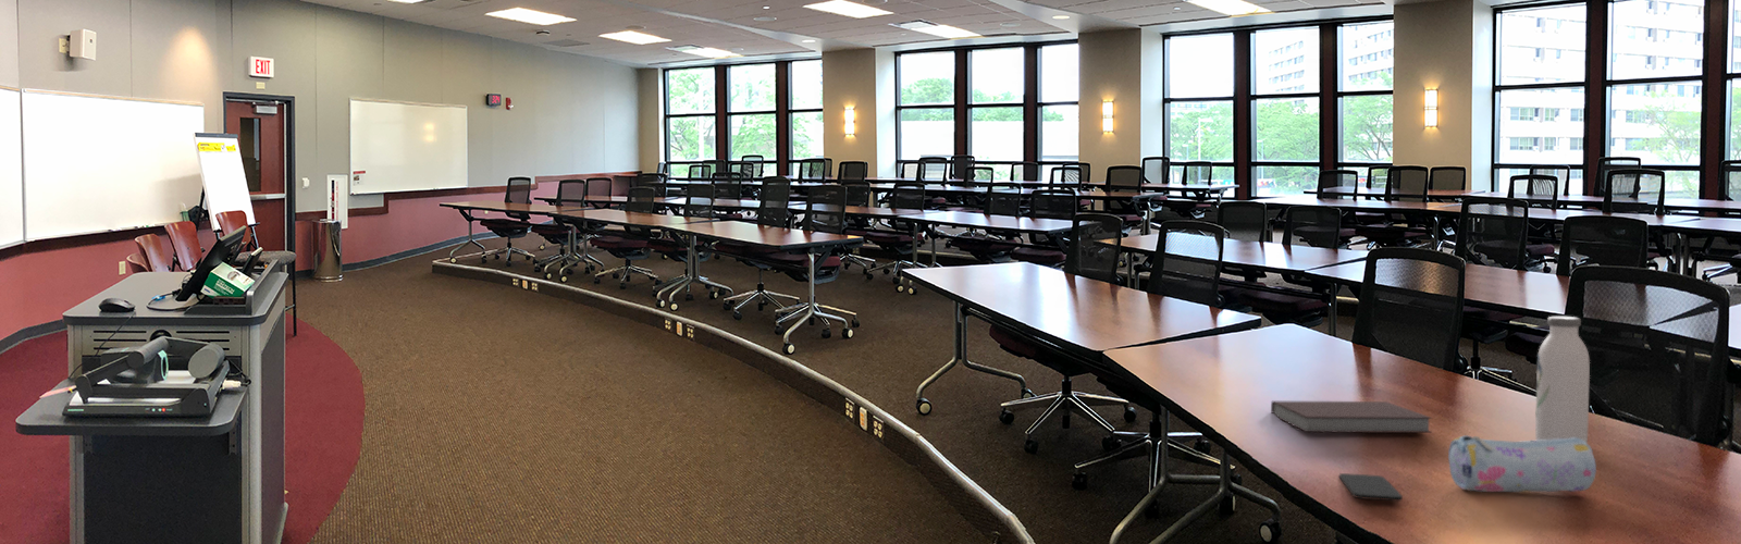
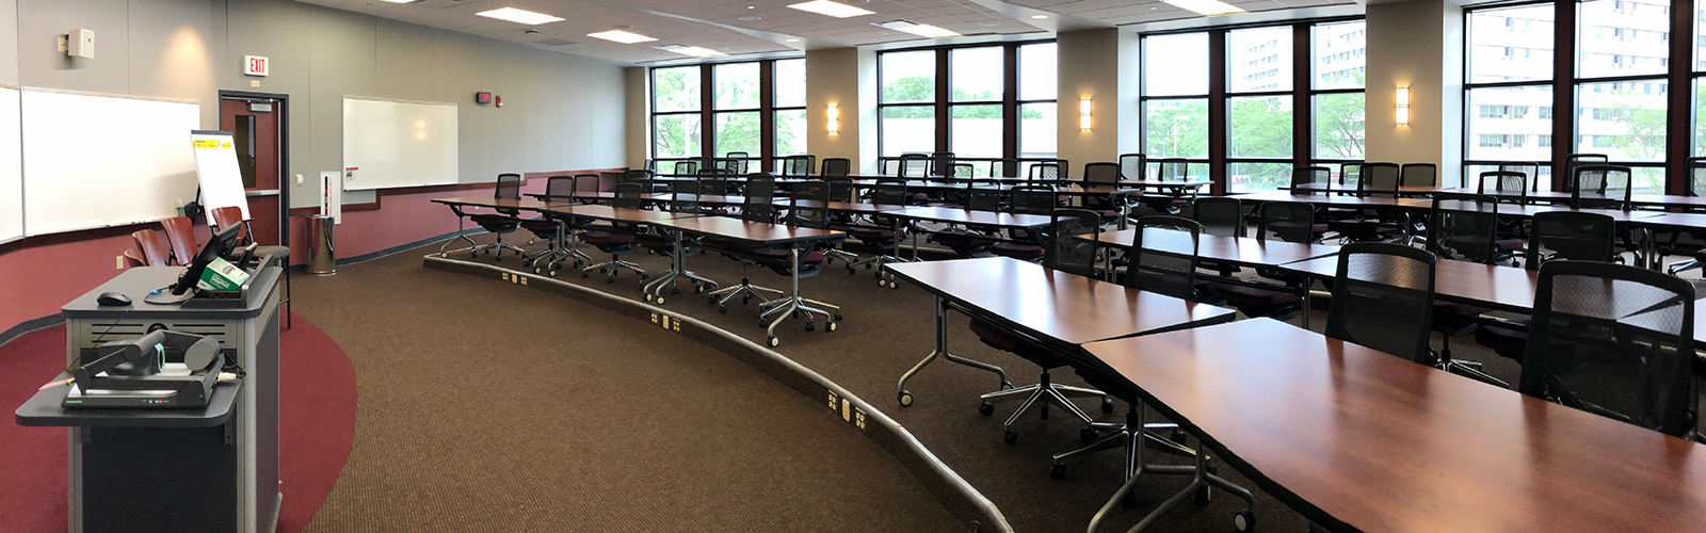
- smartphone [1338,472,1403,503]
- water bottle [1534,315,1591,444]
- pencil case [1447,434,1598,493]
- notebook [1270,401,1433,434]
